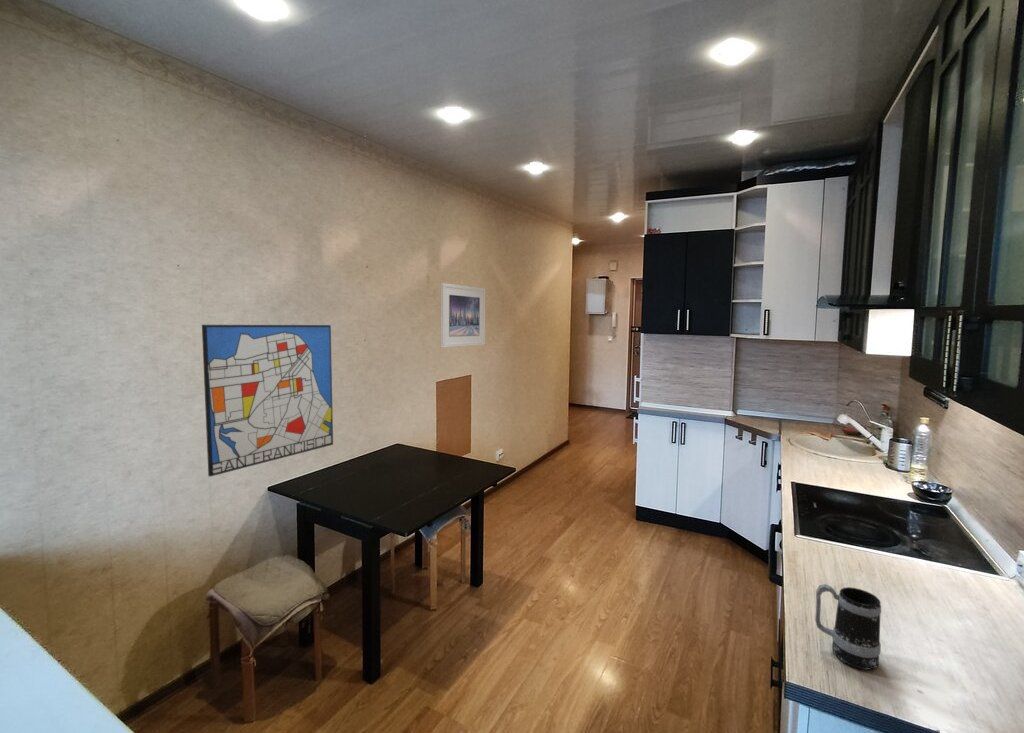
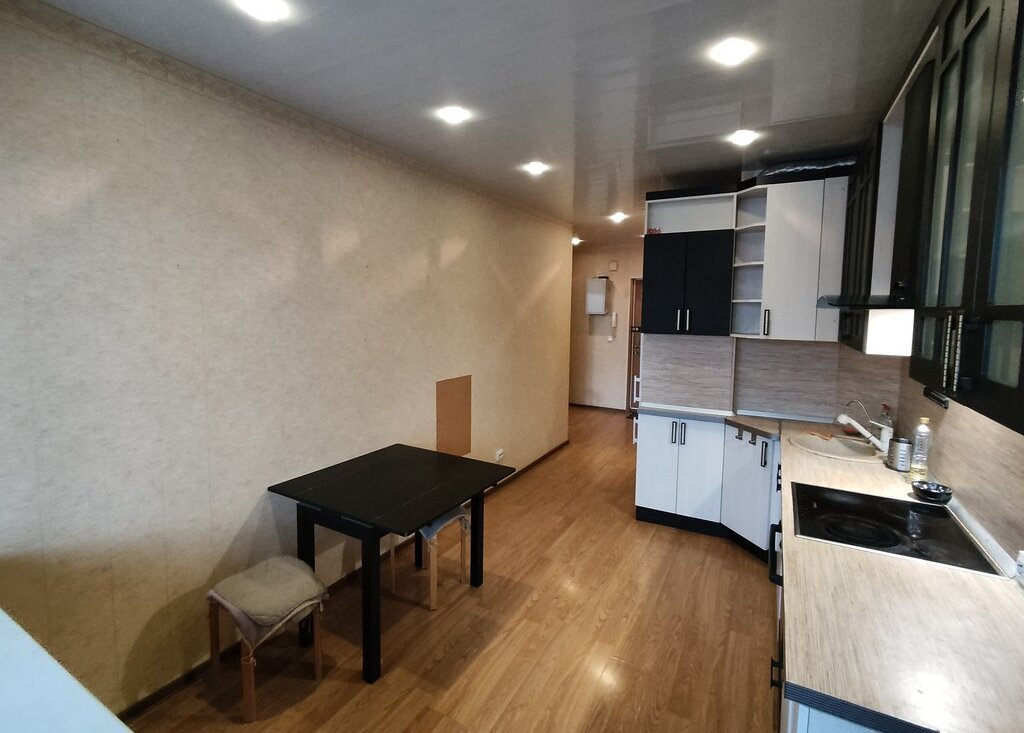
- mug [814,583,882,671]
- wall art [201,324,334,478]
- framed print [440,282,486,349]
